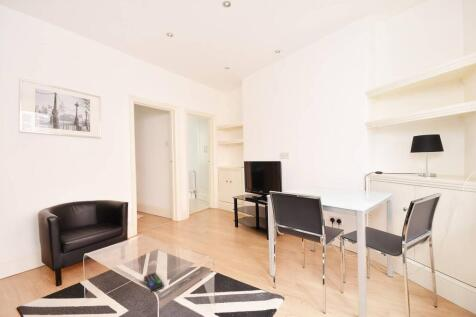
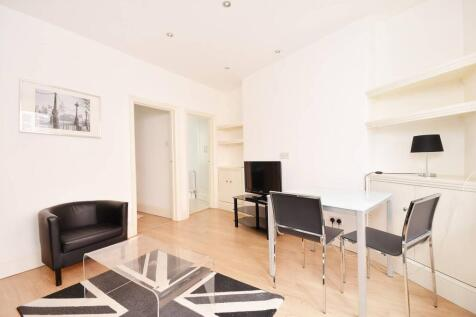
- remote control [143,272,165,293]
